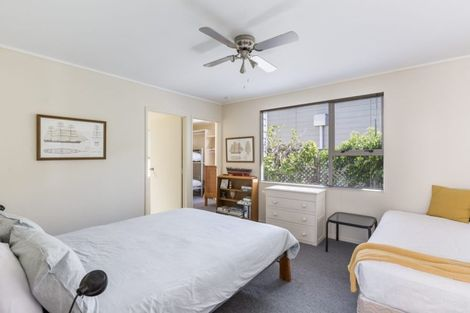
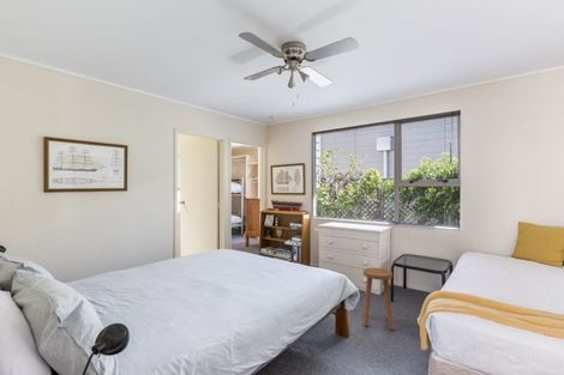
+ stool [362,267,395,331]
